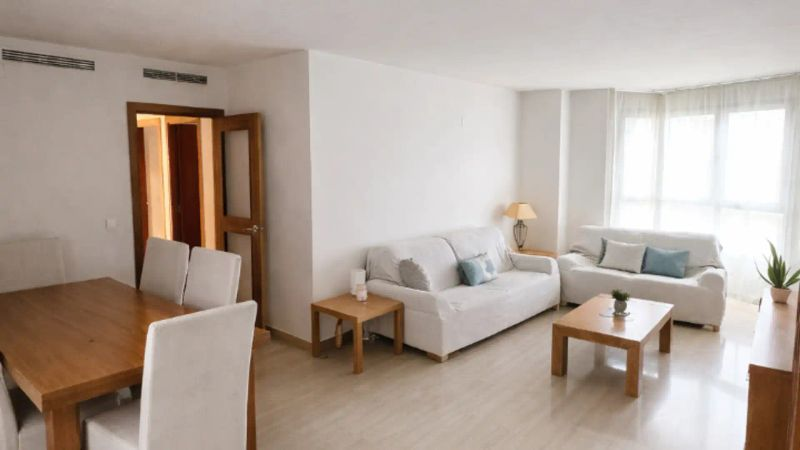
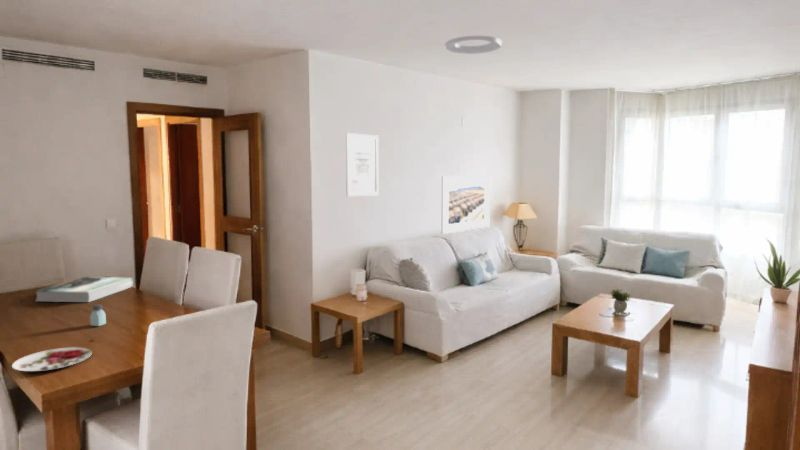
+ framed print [440,175,491,235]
+ wall art [345,132,380,197]
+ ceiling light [444,35,503,55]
+ saltshaker [89,303,107,327]
+ book [35,276,134,303]
+ plate [11,346,93,372]
